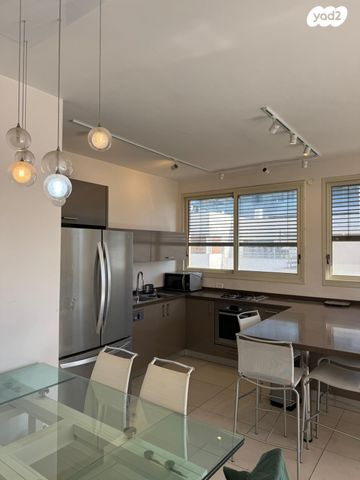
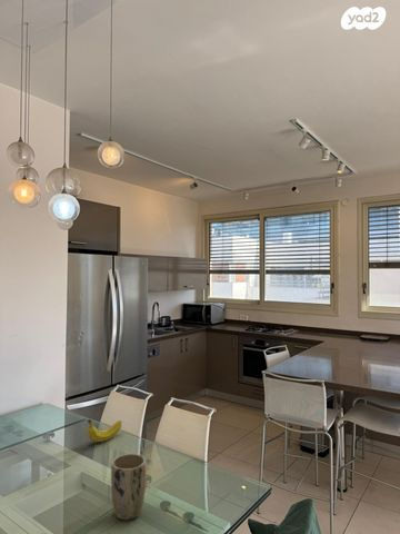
+ plant pot [110,453,147,521]
+ fruit [86,418,123,443]
